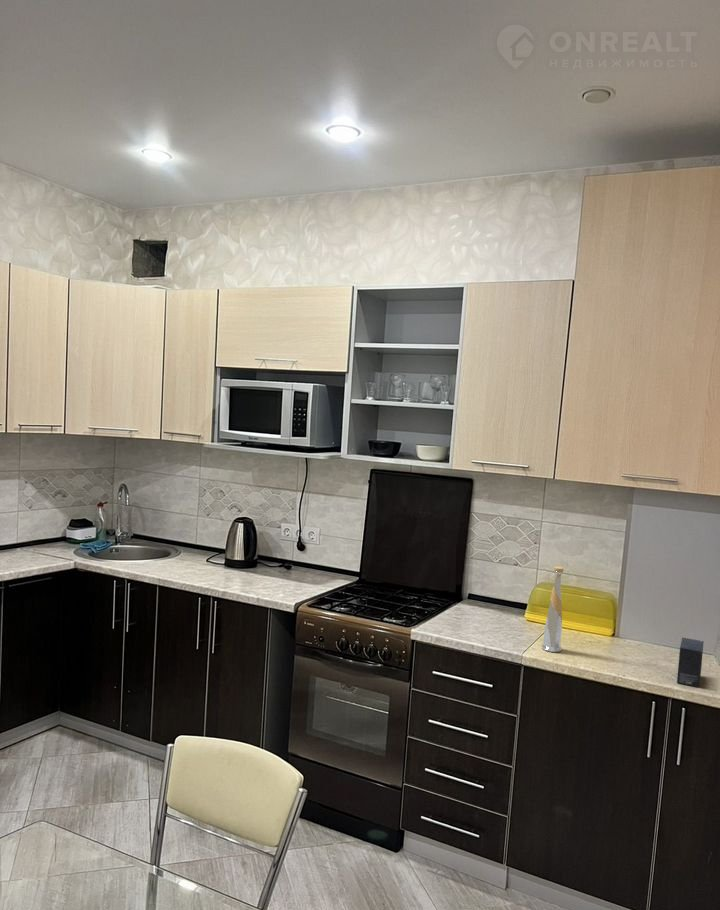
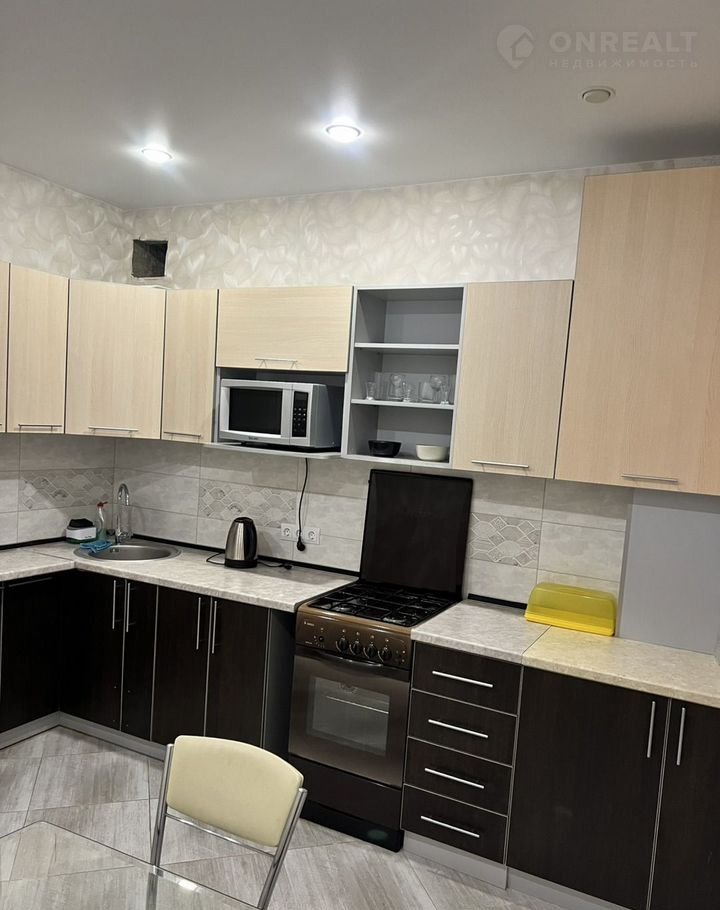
- bottle [541,566,565,653]
- small box [676,637,705,688]
